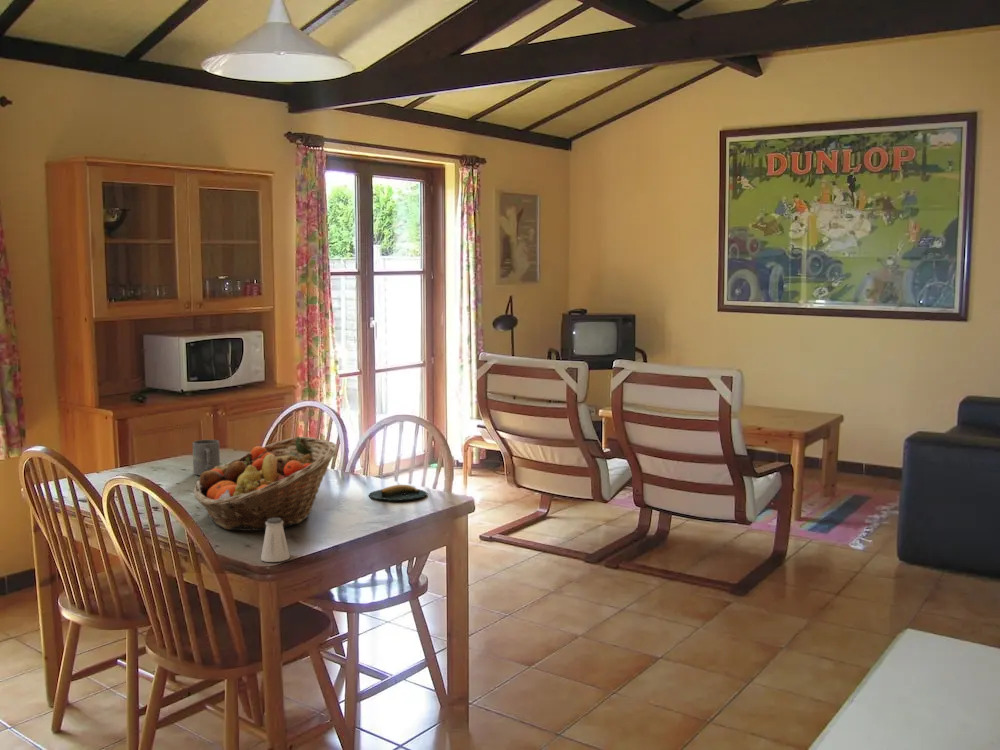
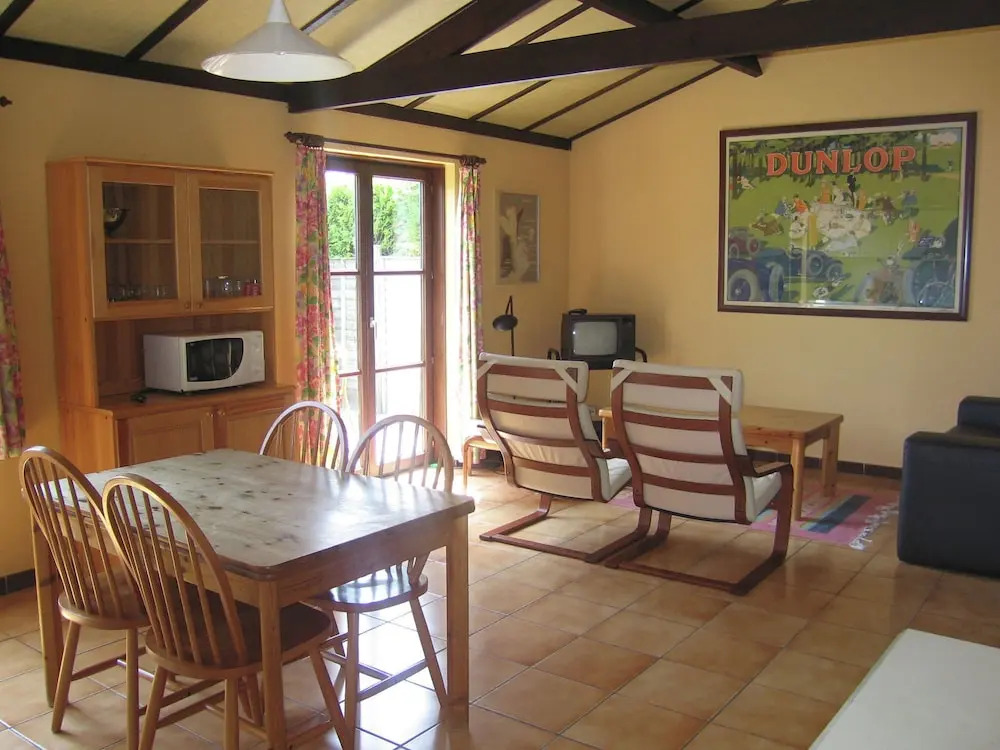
- banana [368,484,428,502]
- fruit basket [192,436,338,532]
- mug [192,439,221,476]
- saltshaker [260,518,291,563]
